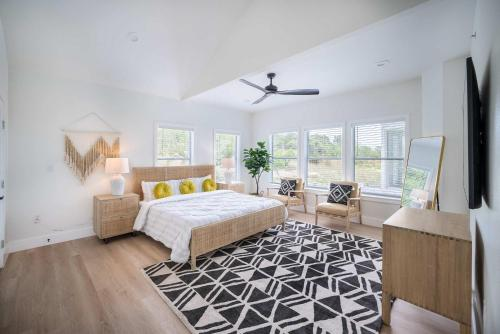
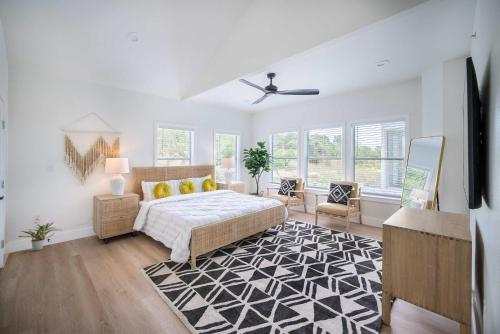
+ potted plant [17,221,60,252]
